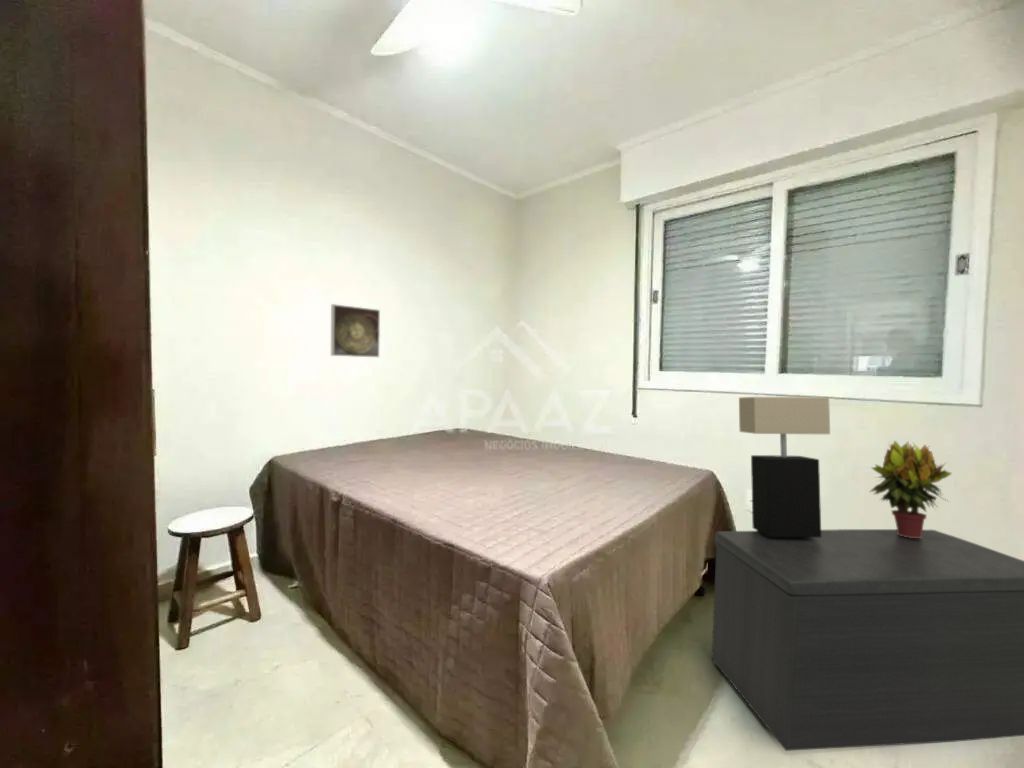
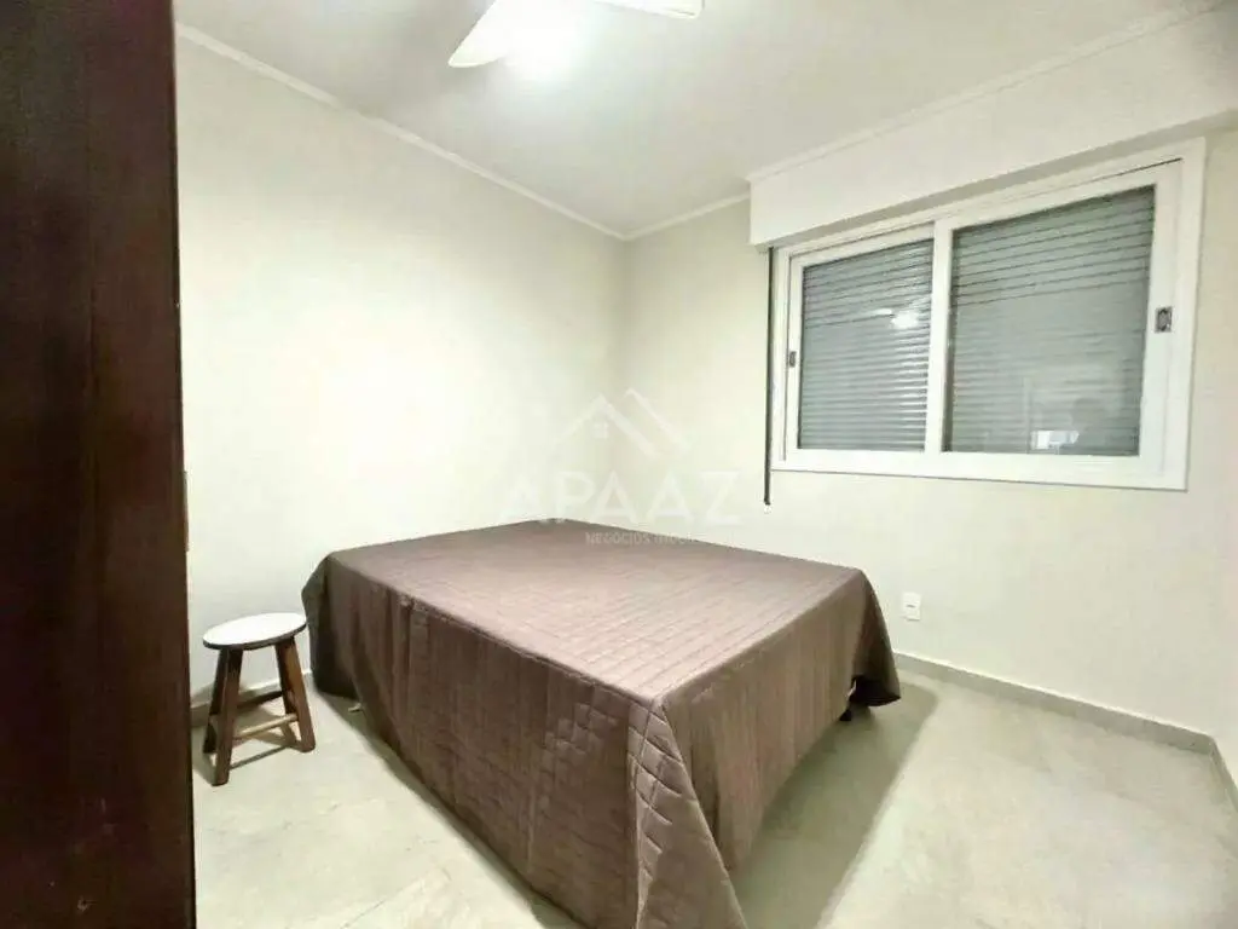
- bench [711,528,1024,752]
- potted plant [869,440,953,538]
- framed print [330,303,381,358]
- table lamp [738,396,831,537]
